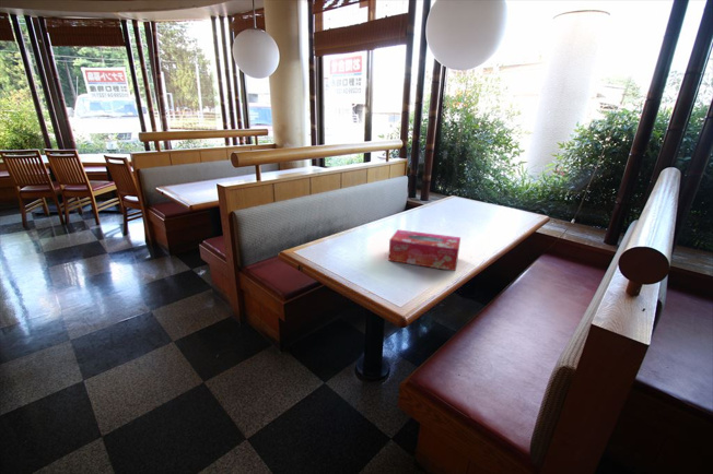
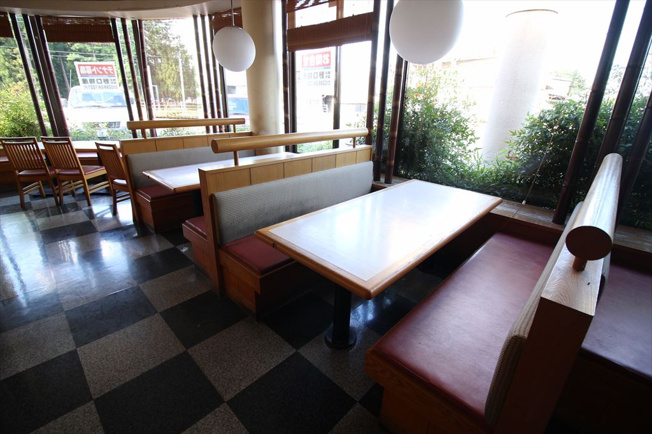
- tissue box [387,228,461,272]
